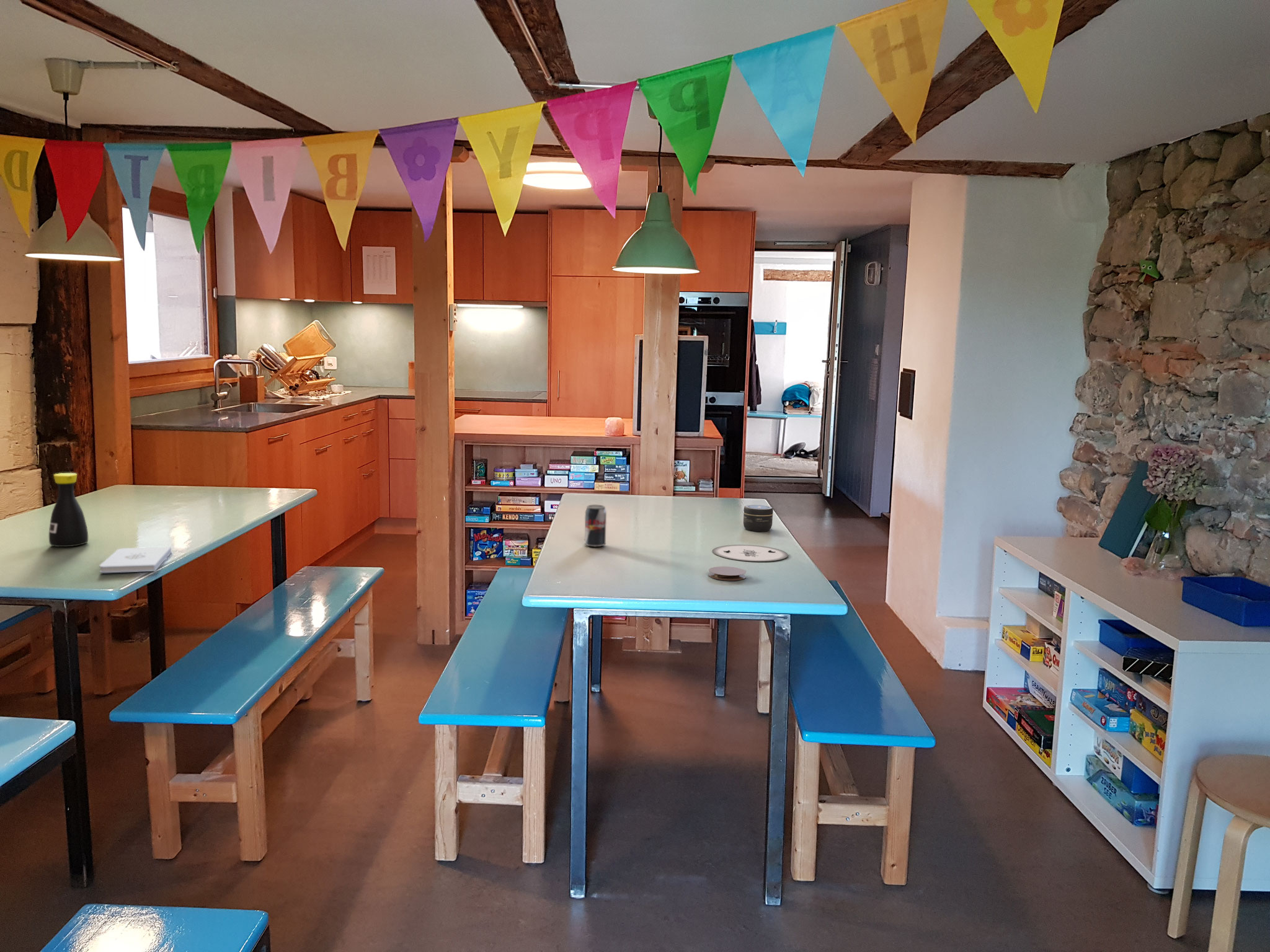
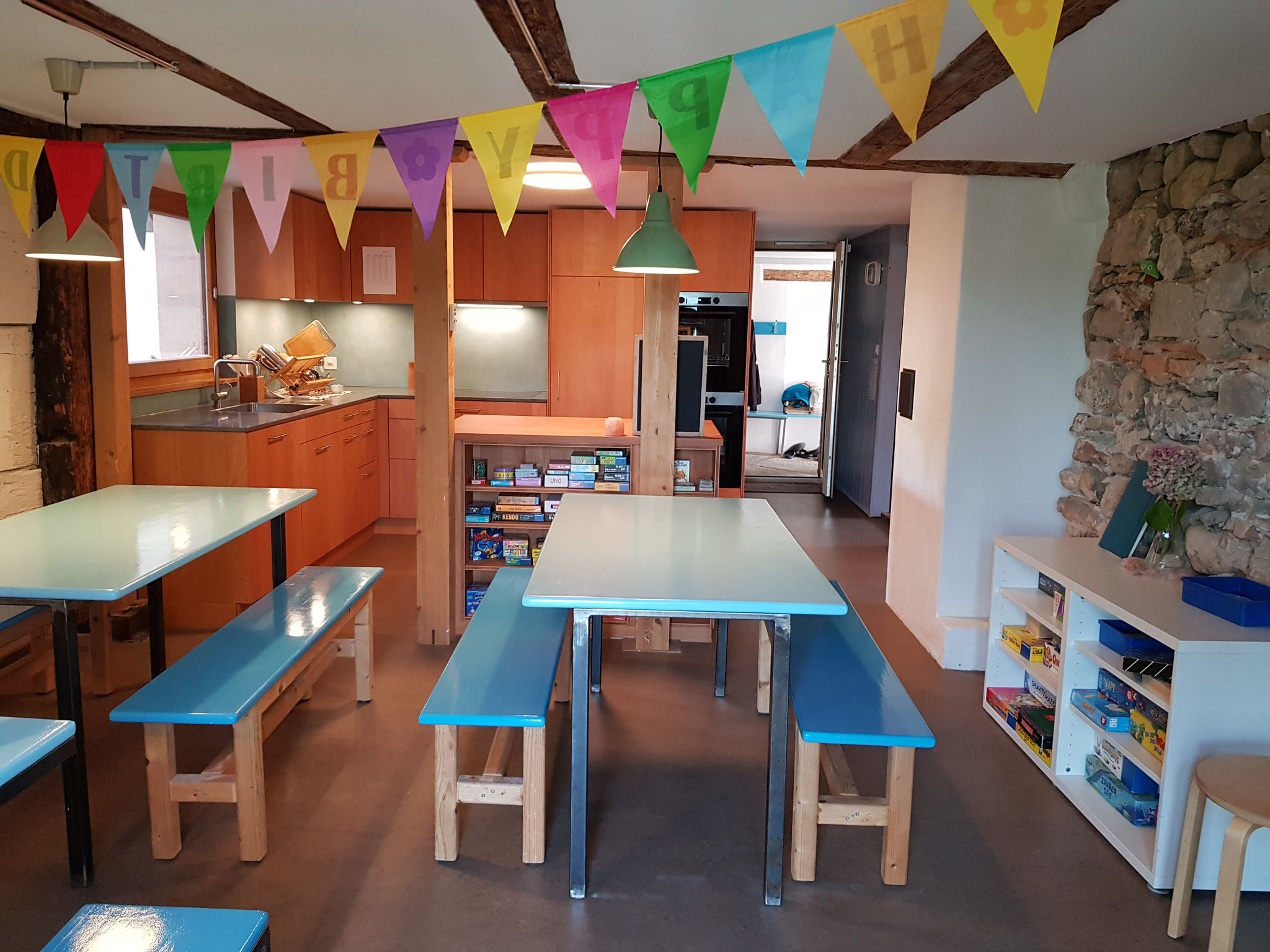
- notepad [99,546,172,573]
- bottle [48,472,89,547]
- jar [743,504,774,532]
- plate [712,544,789,562]
- beverage can [584,505,607,547]
- coaster [708,566,747,581]
